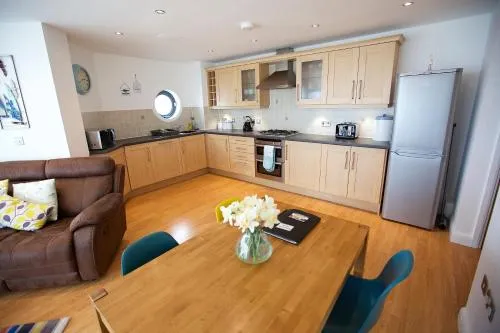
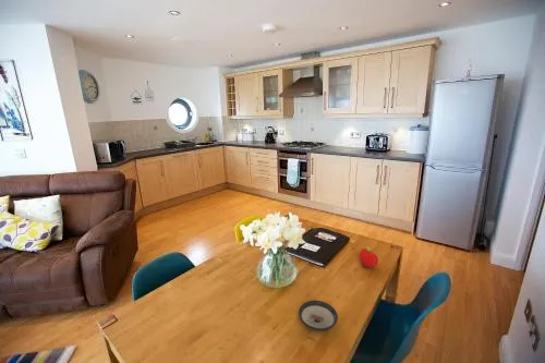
+ saucer [298,300,339,332]
+ fruit [358,245,379,269]
